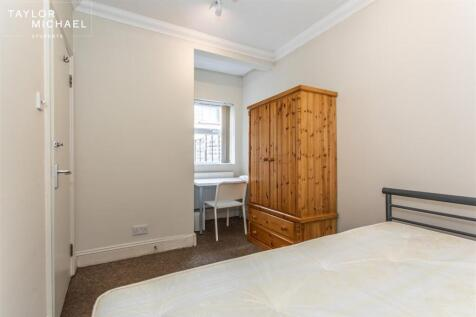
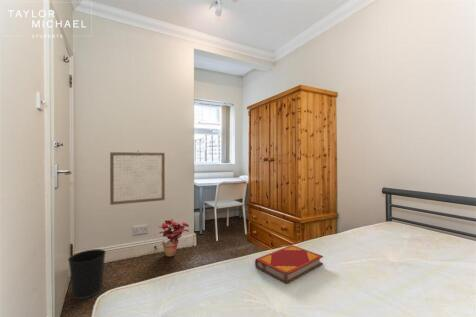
+ potted plant [157,218,190,258]
+ wastebasket [67,248,107,300]
+ hardback book [254,244,324,285]
+ wall art [109,150,166,206]
